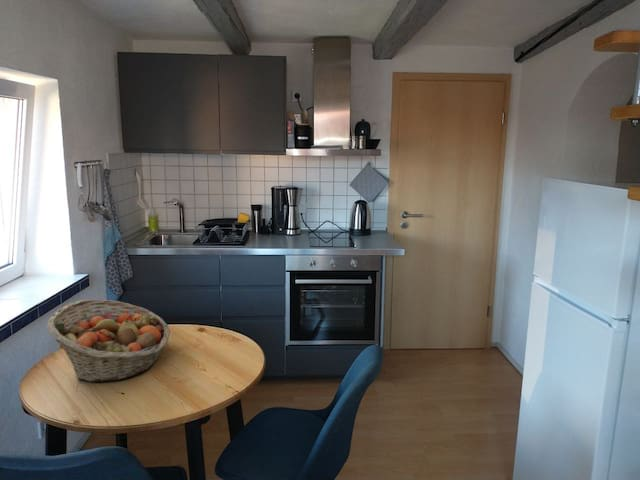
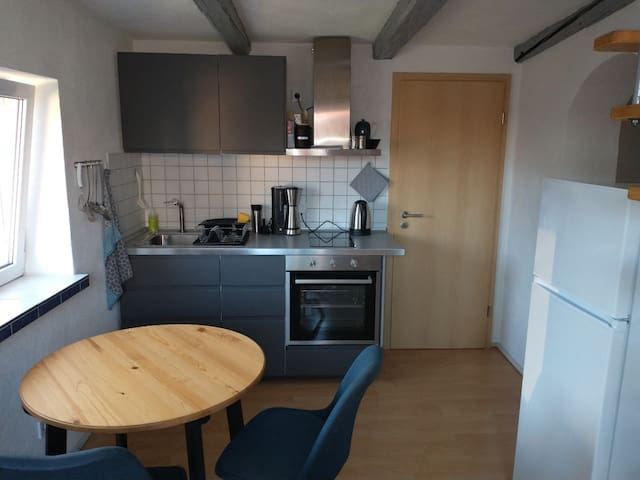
- fruit basket [46,298,171,383]
